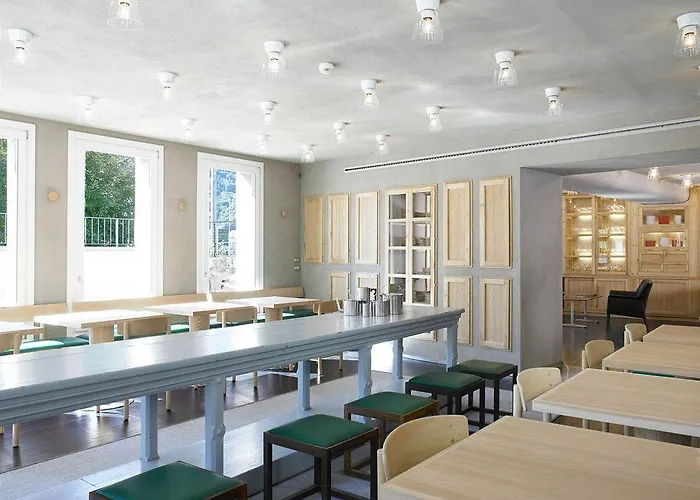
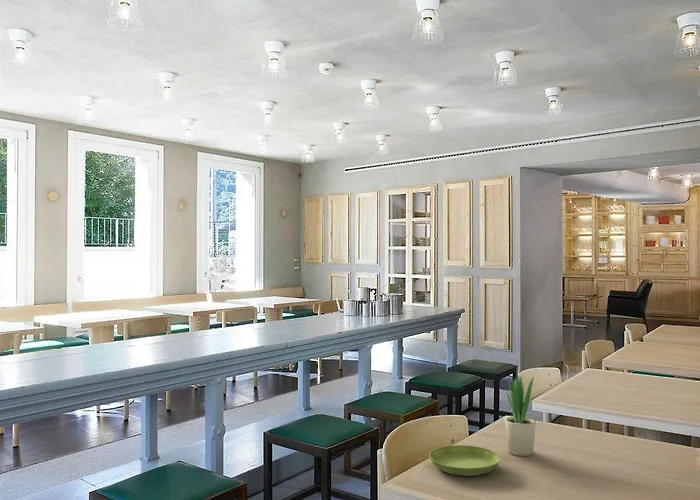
+ saucer [428,444,501,477]
+ potted plant [504,367,537,457]
